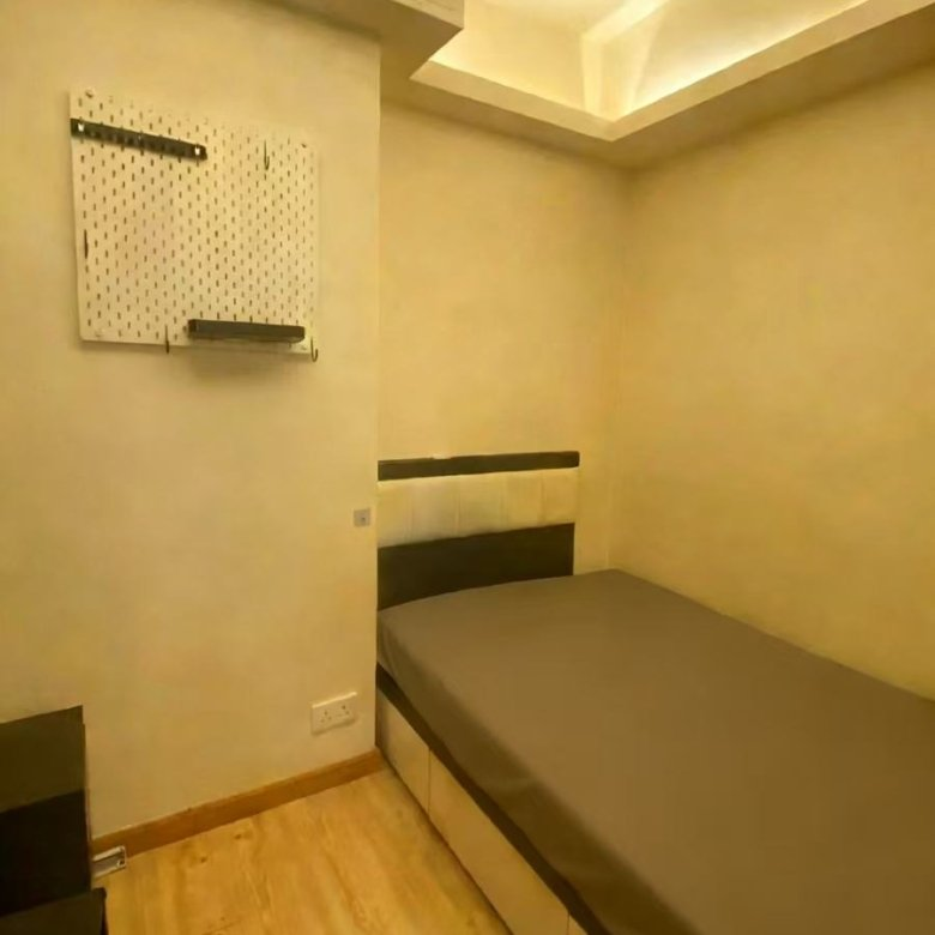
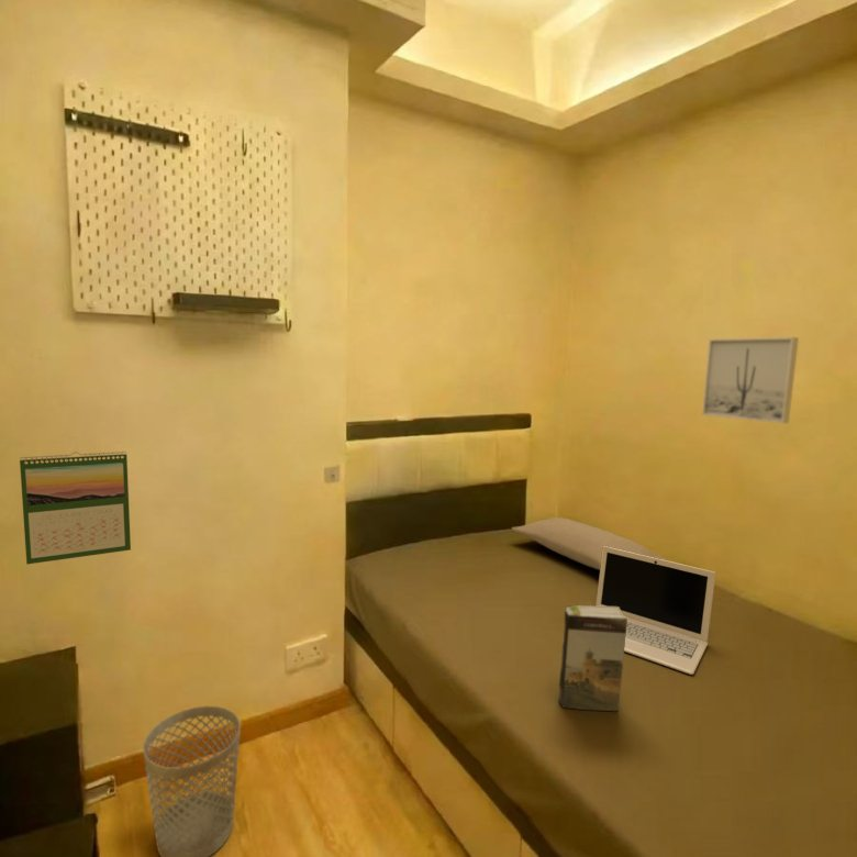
+ calendar [19,450,132,566]
+ laptop [596,546,716,676]
+ wastebasket [142,705,242,857]
+ book [558,604,627,712]
+ wall art [701,336,800,424]
+ pillow [511,516,669,571]
